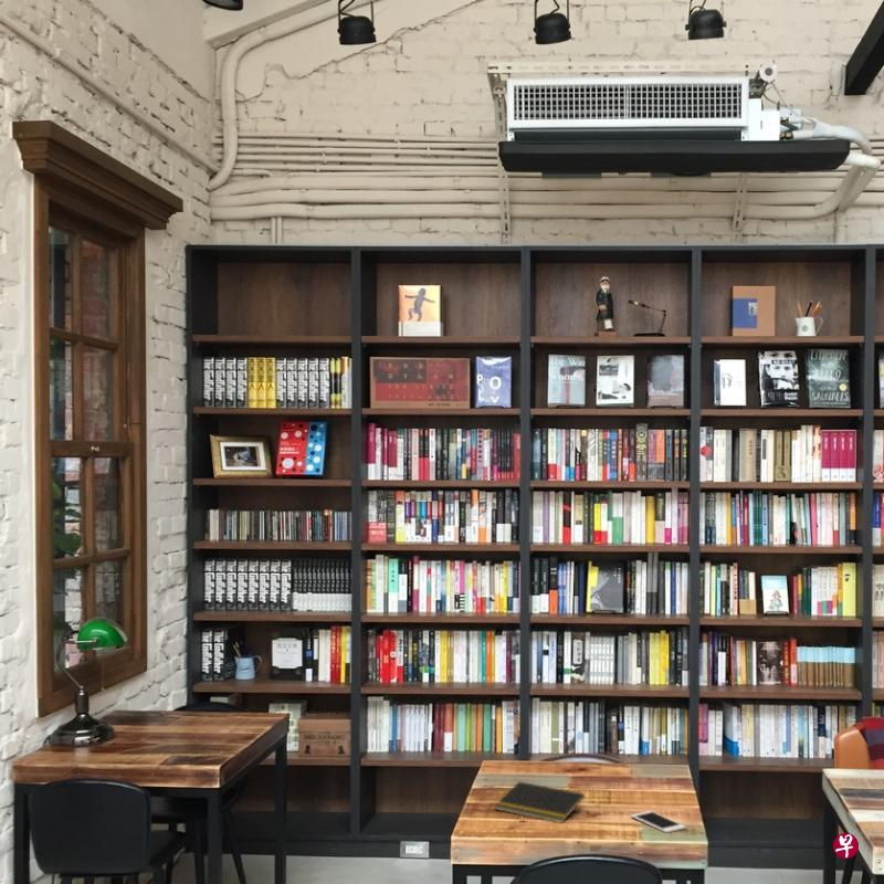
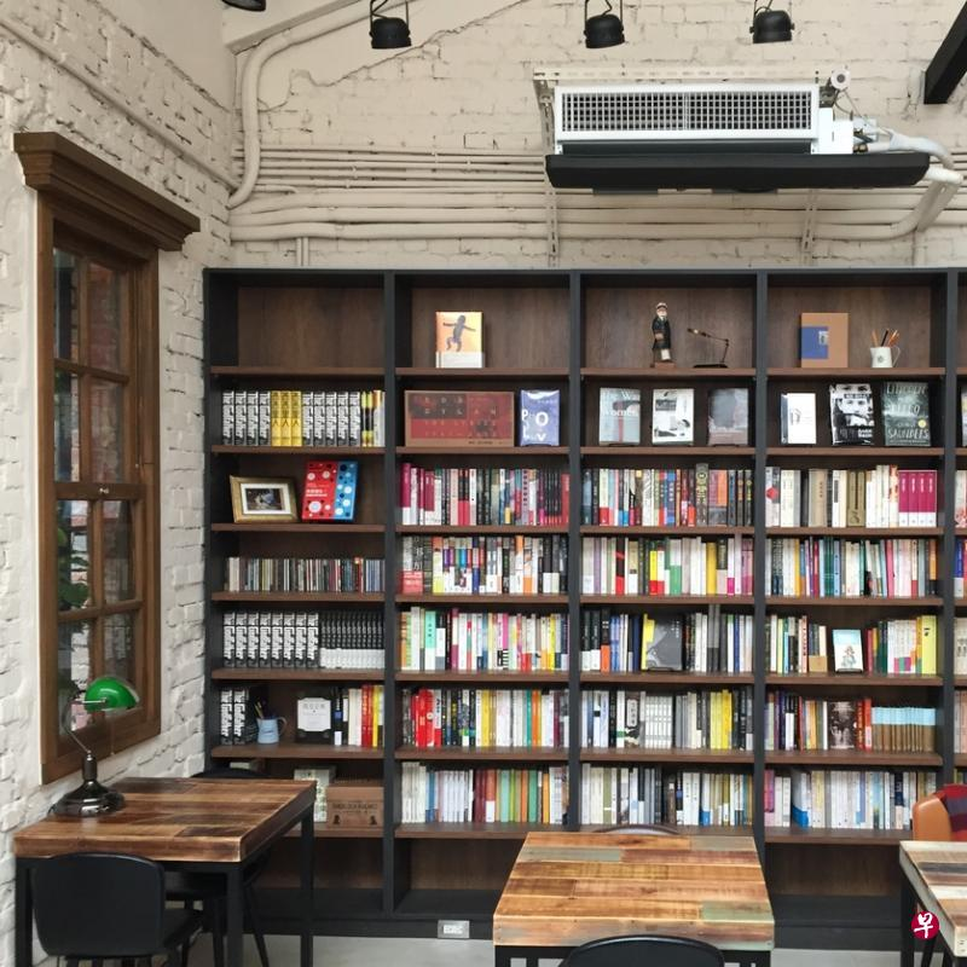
- cell phone [630,810,687,834]
- notepad [494,780,586,824]
